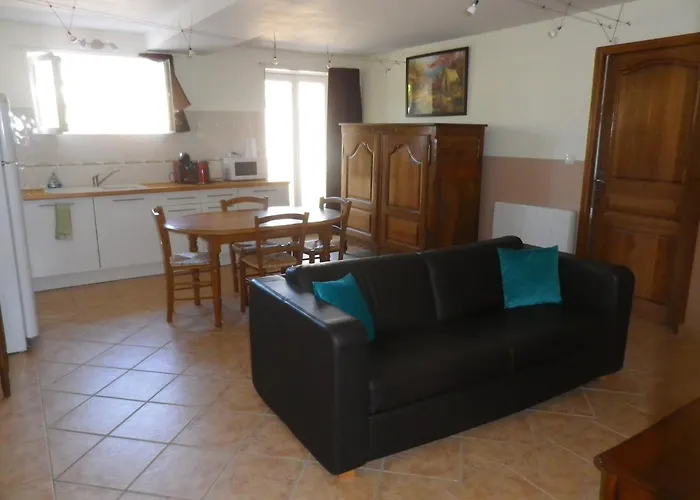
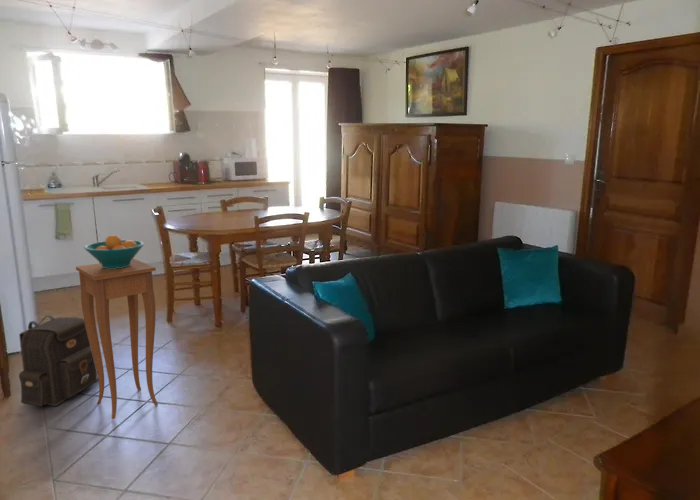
+ fruit bowl [83,234,145,269]
+ side table [75,258,159,420]
+ backpack [18,314,98,407]
